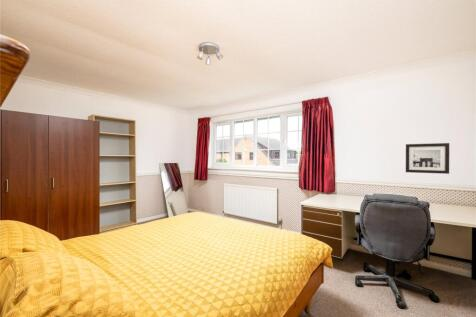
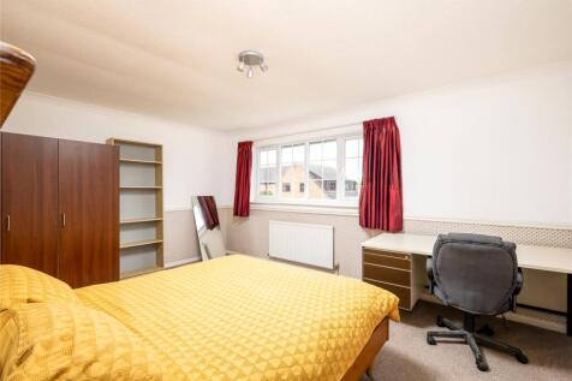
- wall art [405,142,450,175]
